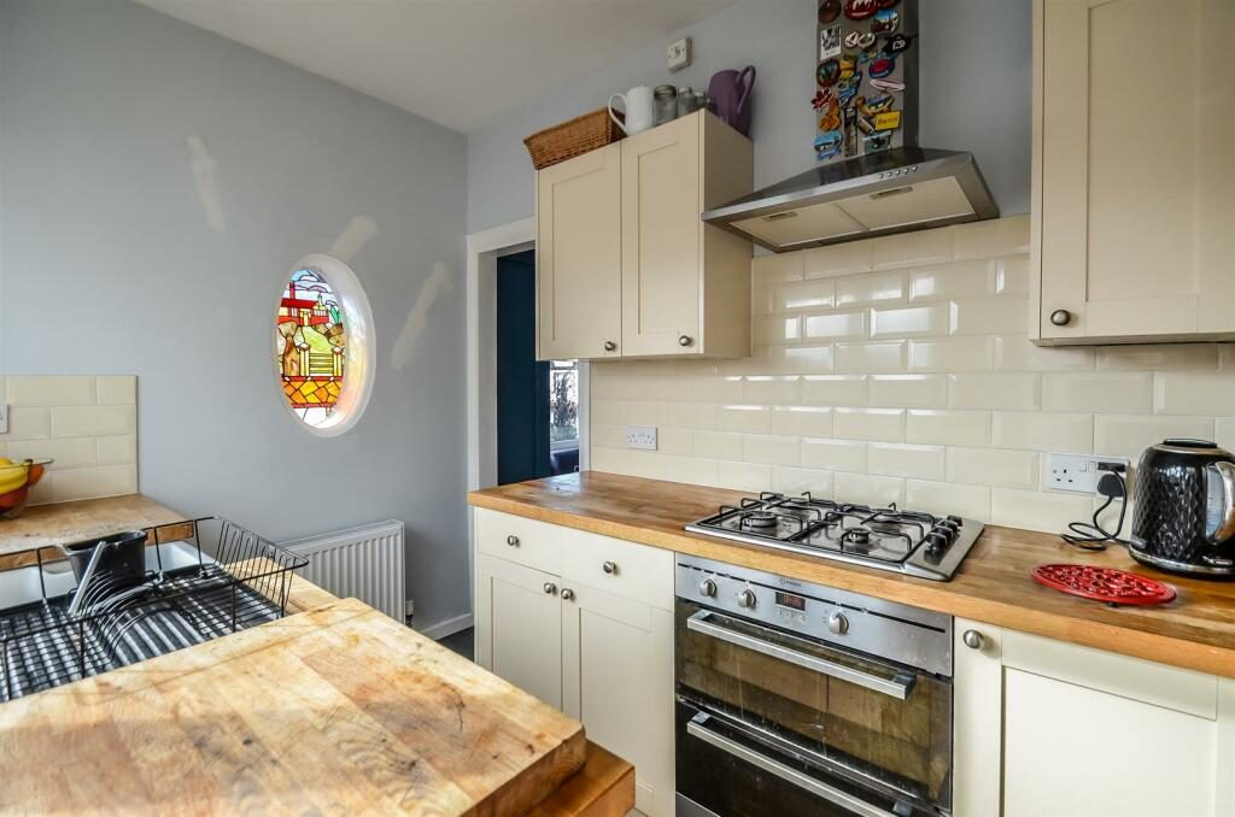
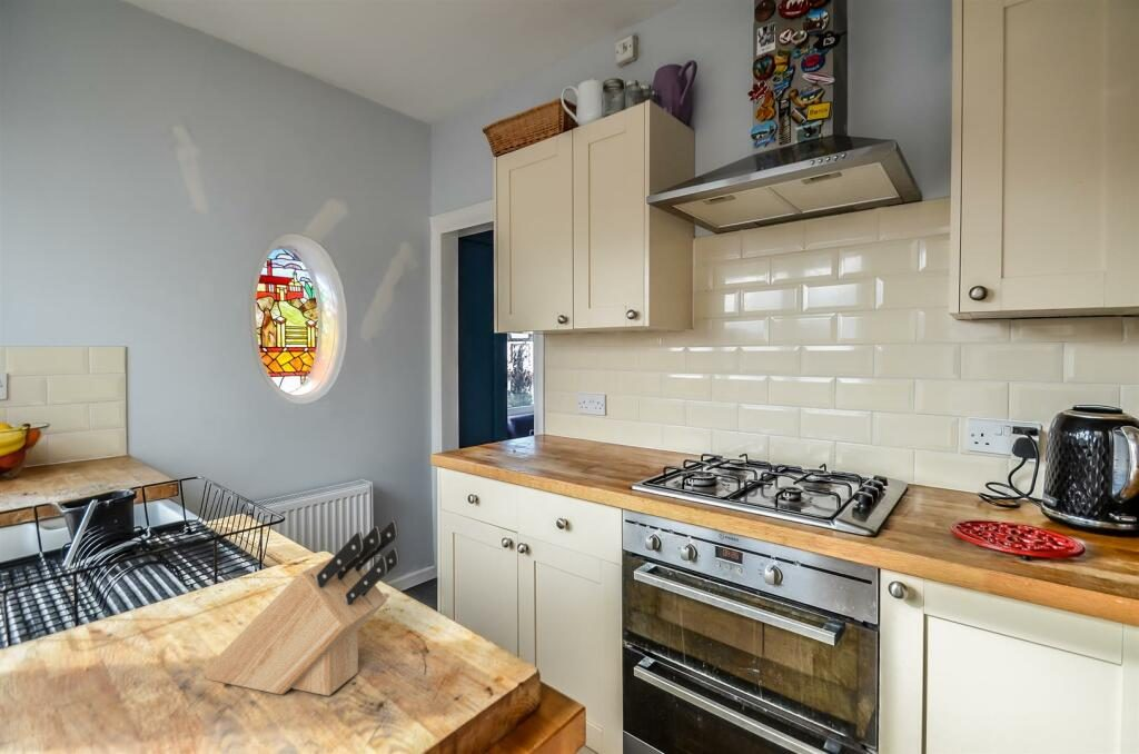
+ knife block [202,519,400,697]
